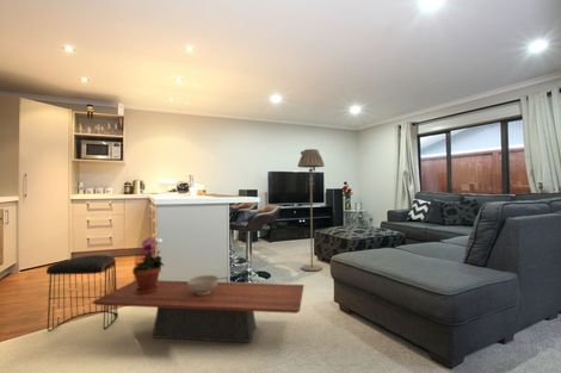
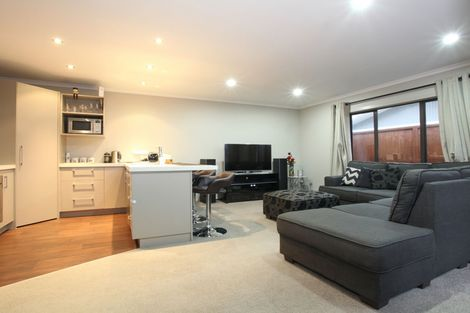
- floor lamp [297,148,325,272]
- stool [45,254,119,332]
- decorative bowl [186,274,220,294]
- coffee table [91,279,306,344]
- potted plant [131,236,165,294]
